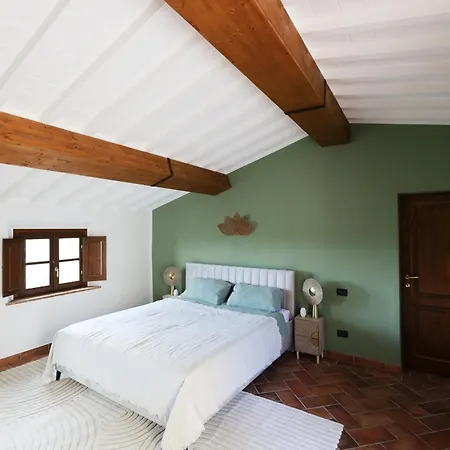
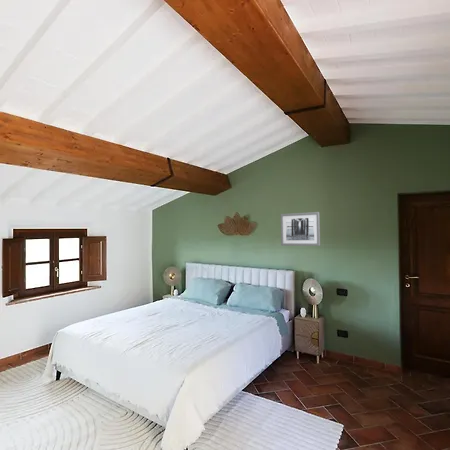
+ wall art [280,211,321,247]
